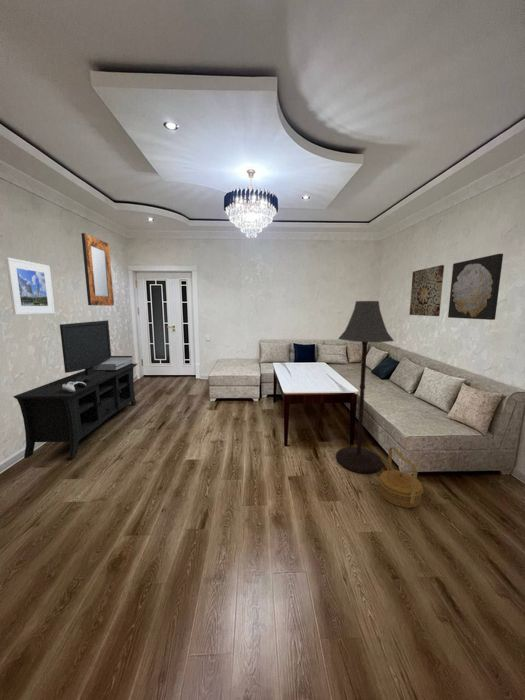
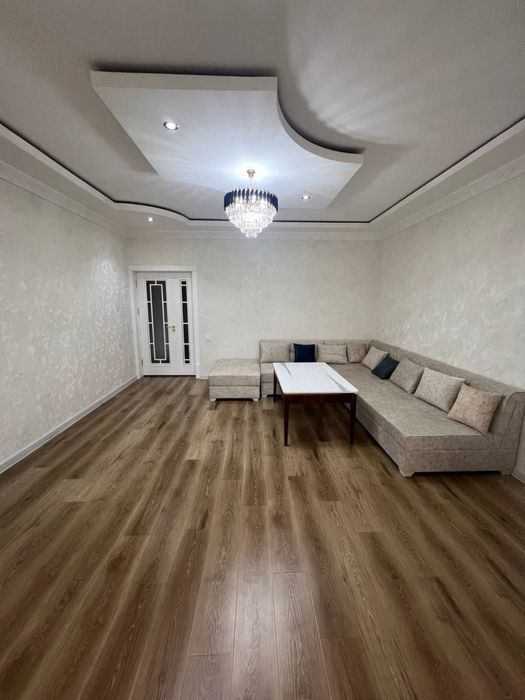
- floor lamp [335,300,395,474]
- wall art [408,264,445,317]
- basket [378,446,424,509]
- home mirror [80,232,115,307]
- wall art [447,253,504,321]
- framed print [5,256,56,316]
- media console [12,319,138,459]
